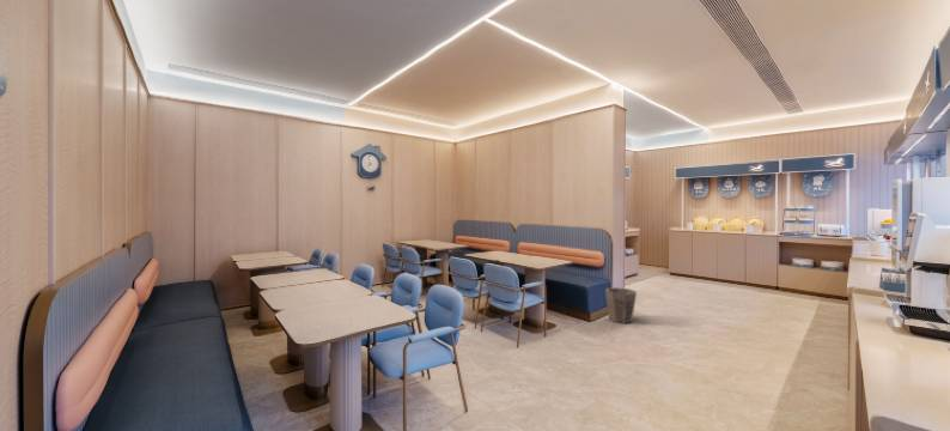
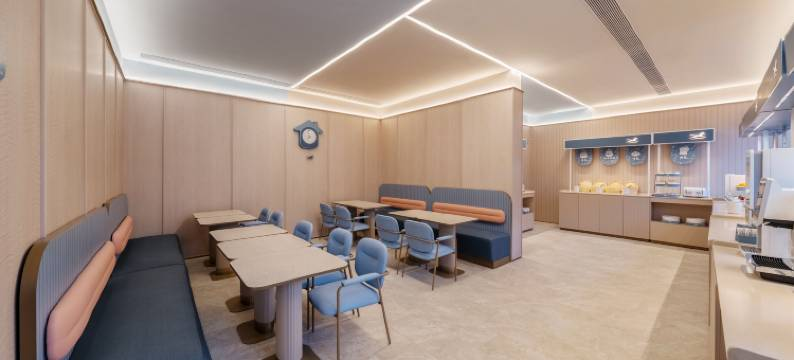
- waste bin [604,286,638,324]
